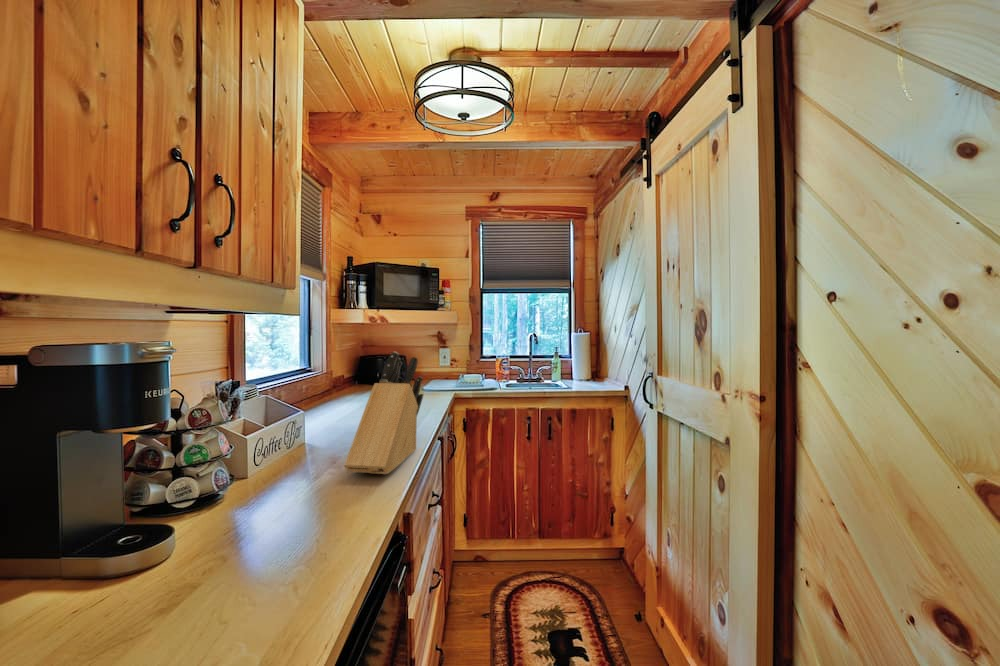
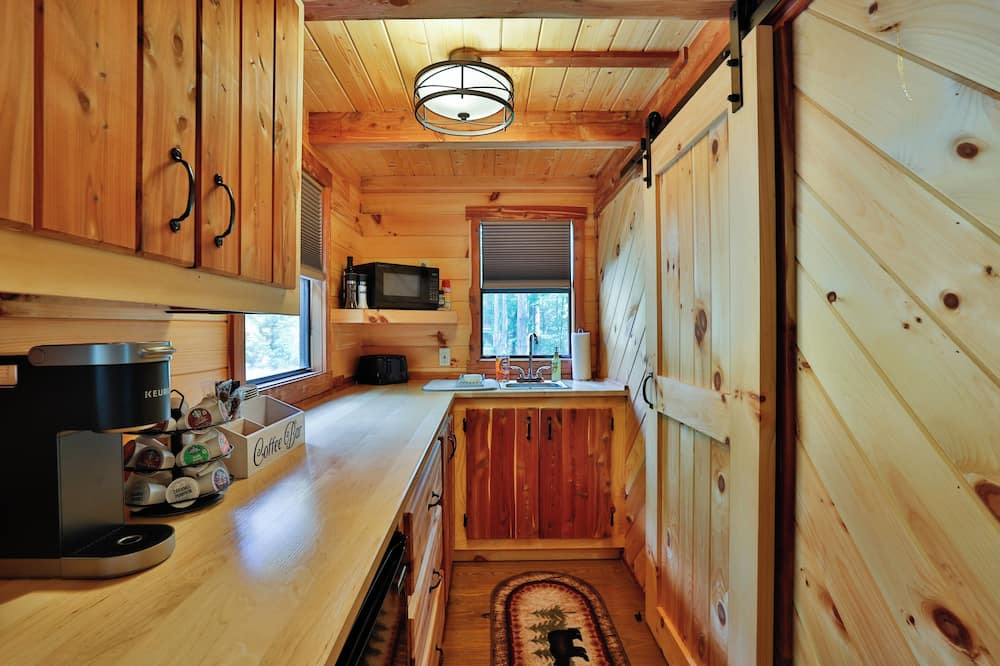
- knife block [343,350,424,475]
